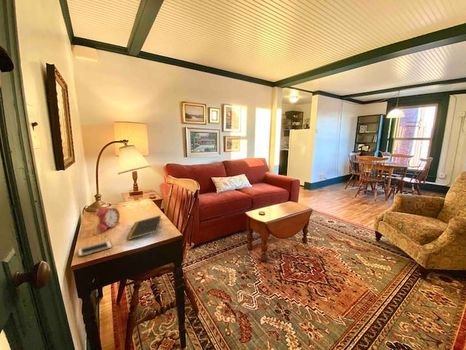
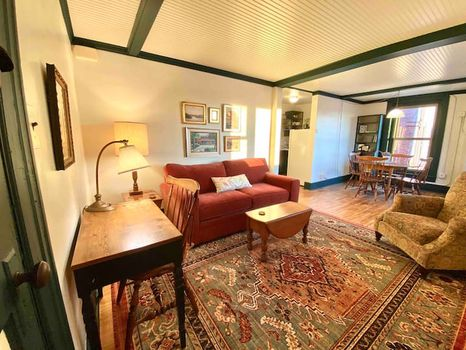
- cell phone [77,240,113,258]
- alarm clock [92,206,121,233]
- notepad [125,215,162,241]
